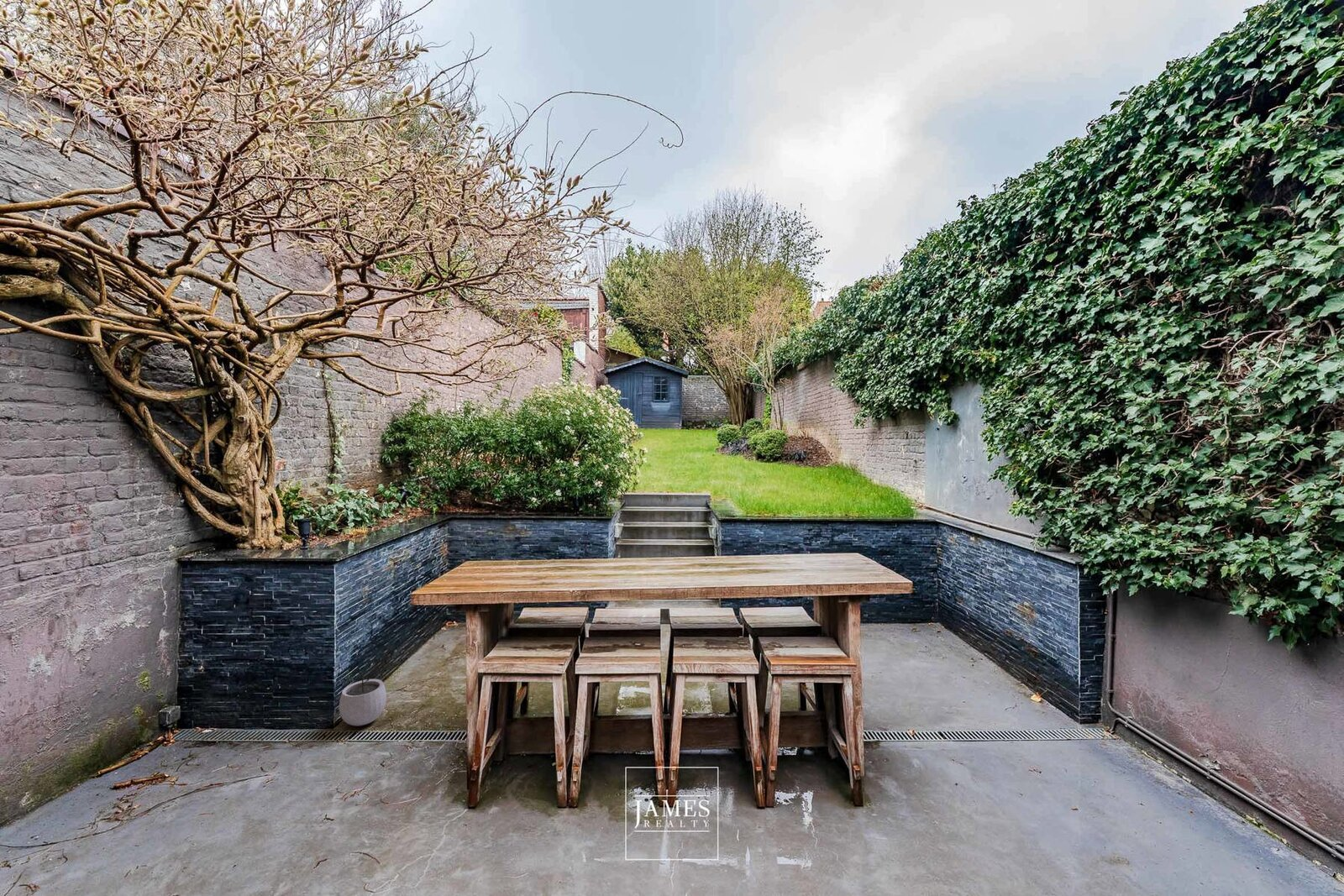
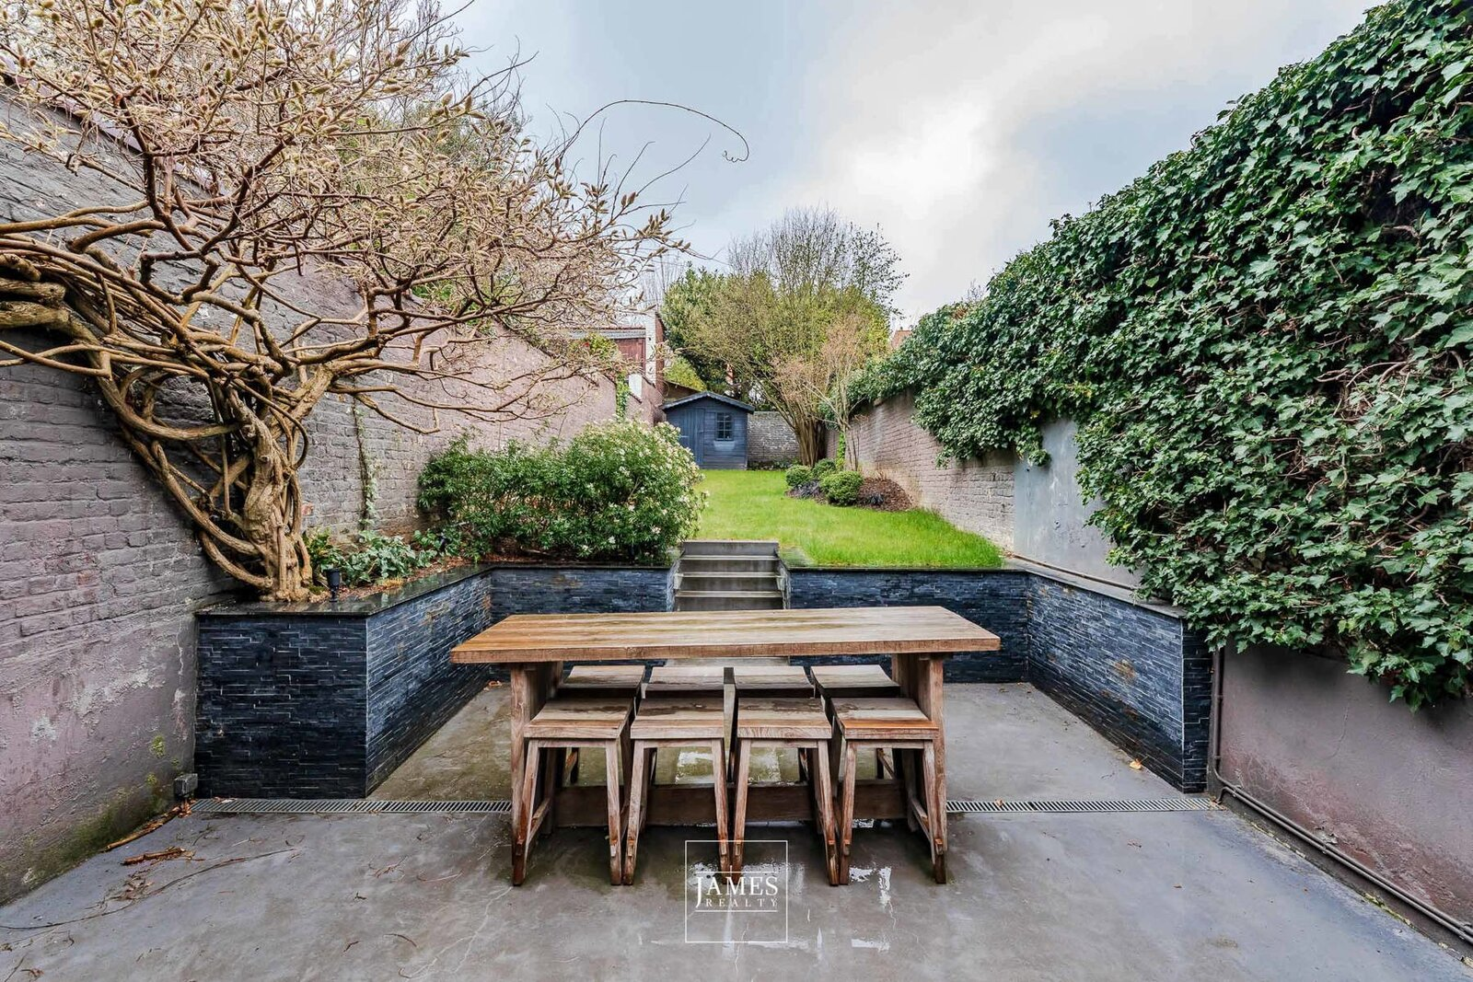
- plant pot [339,671,387,726]
